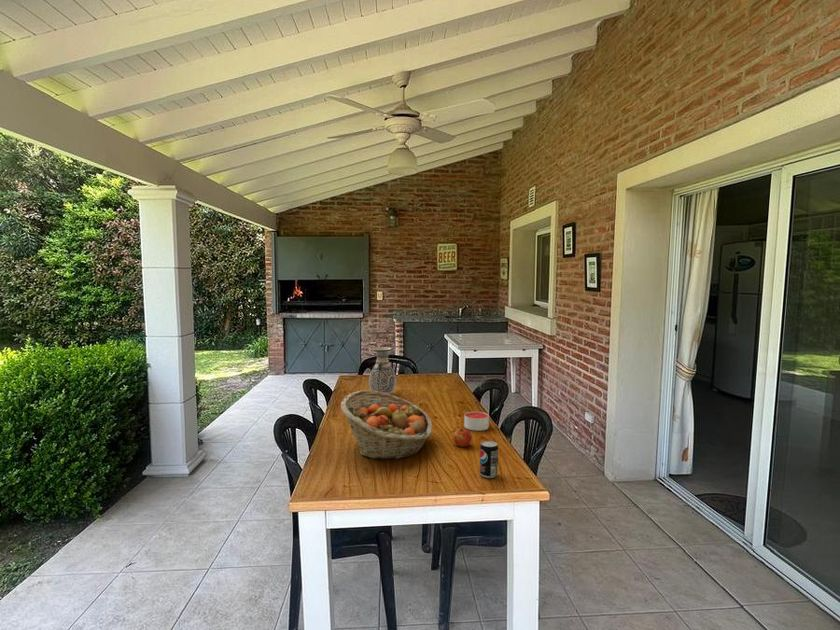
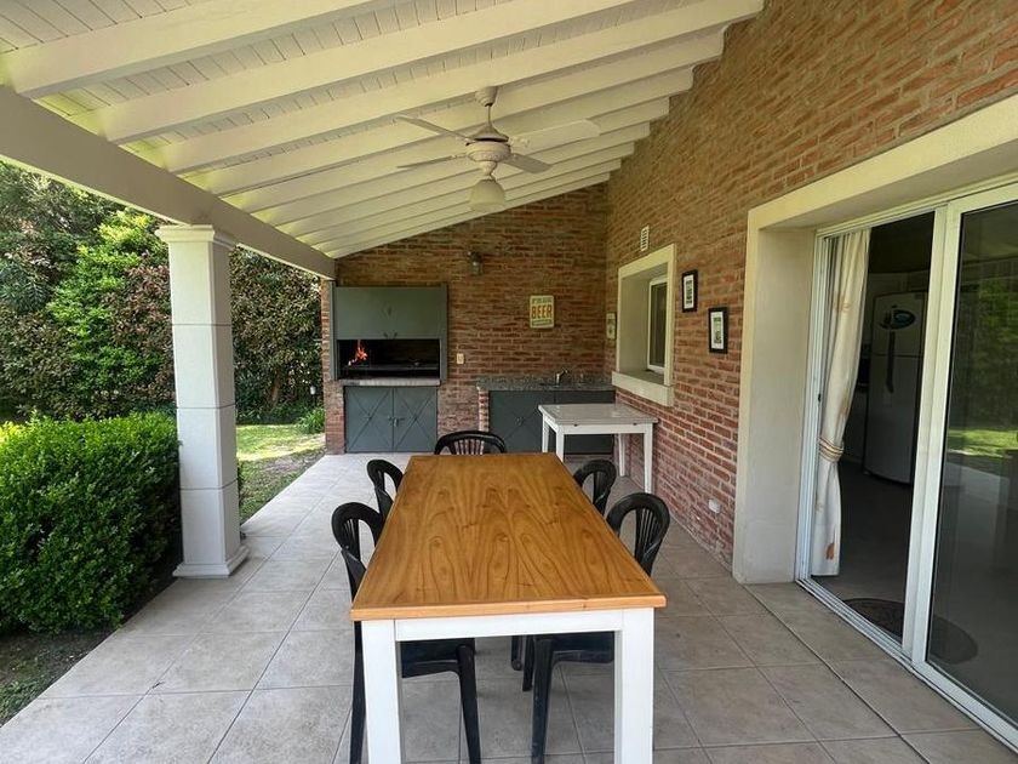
- beverage can [479,440,499,479]
- fruit basket [340,390,433,461]
- vase [368,346,397,395]
- candle [463,411,490,432]
- apple [452,427,473,448]
